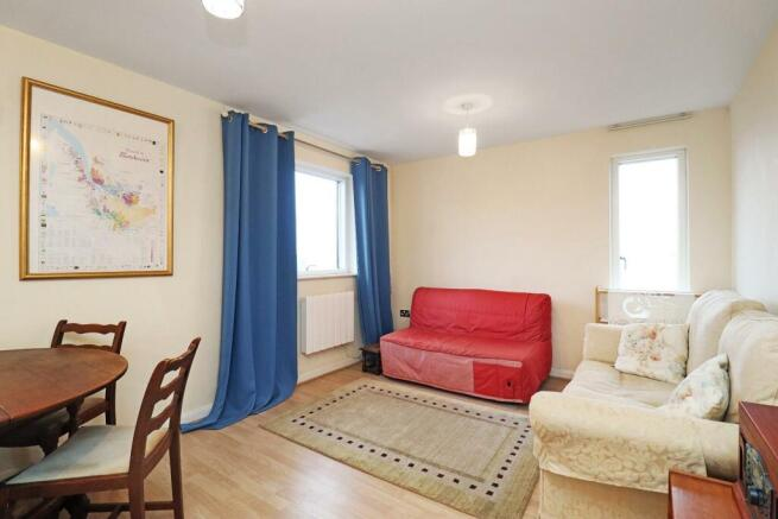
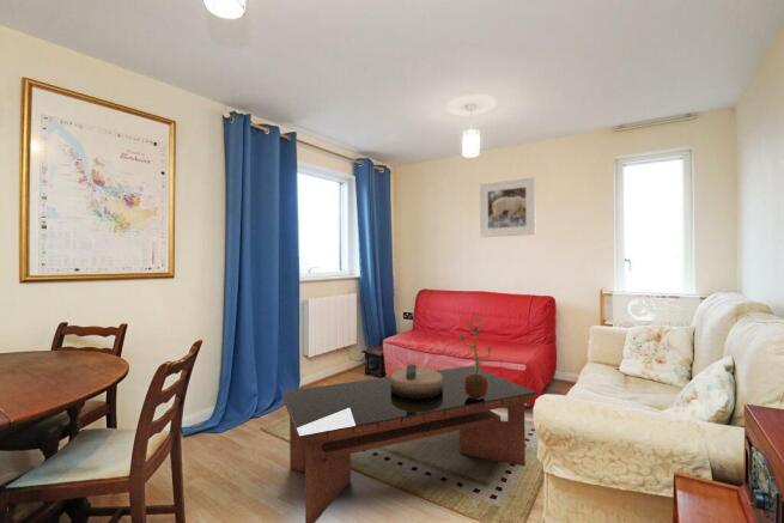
+ coffee table [281,365,536,523]
+ decorative bowl [390,363,443,399]
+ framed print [479,176,536,238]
+ potted flower [458,312,494,400]
